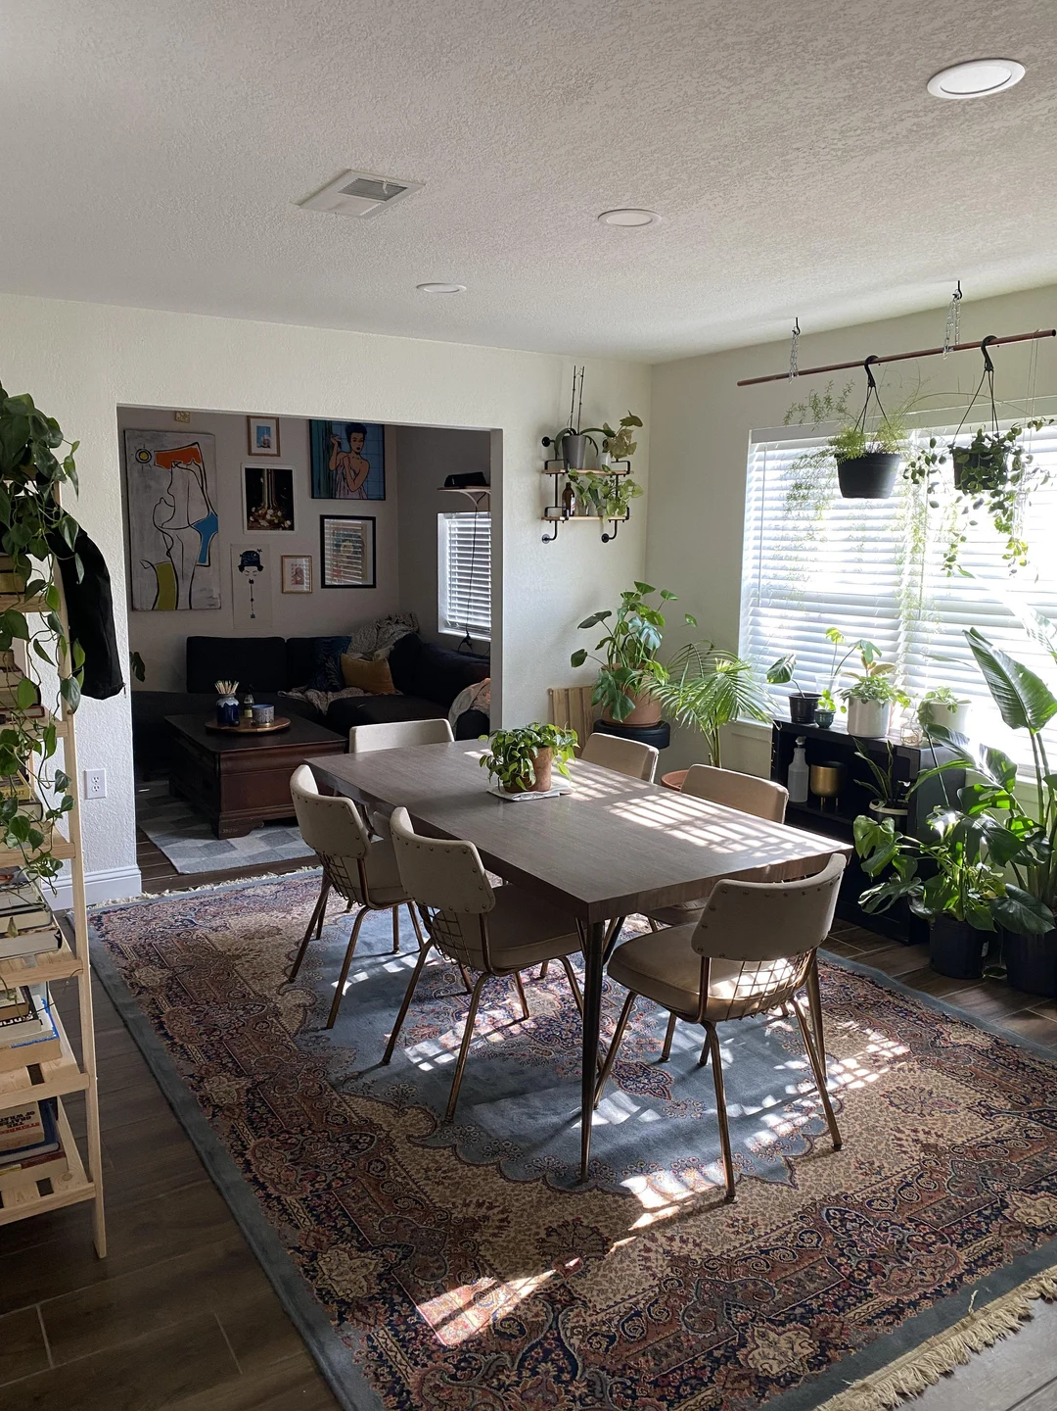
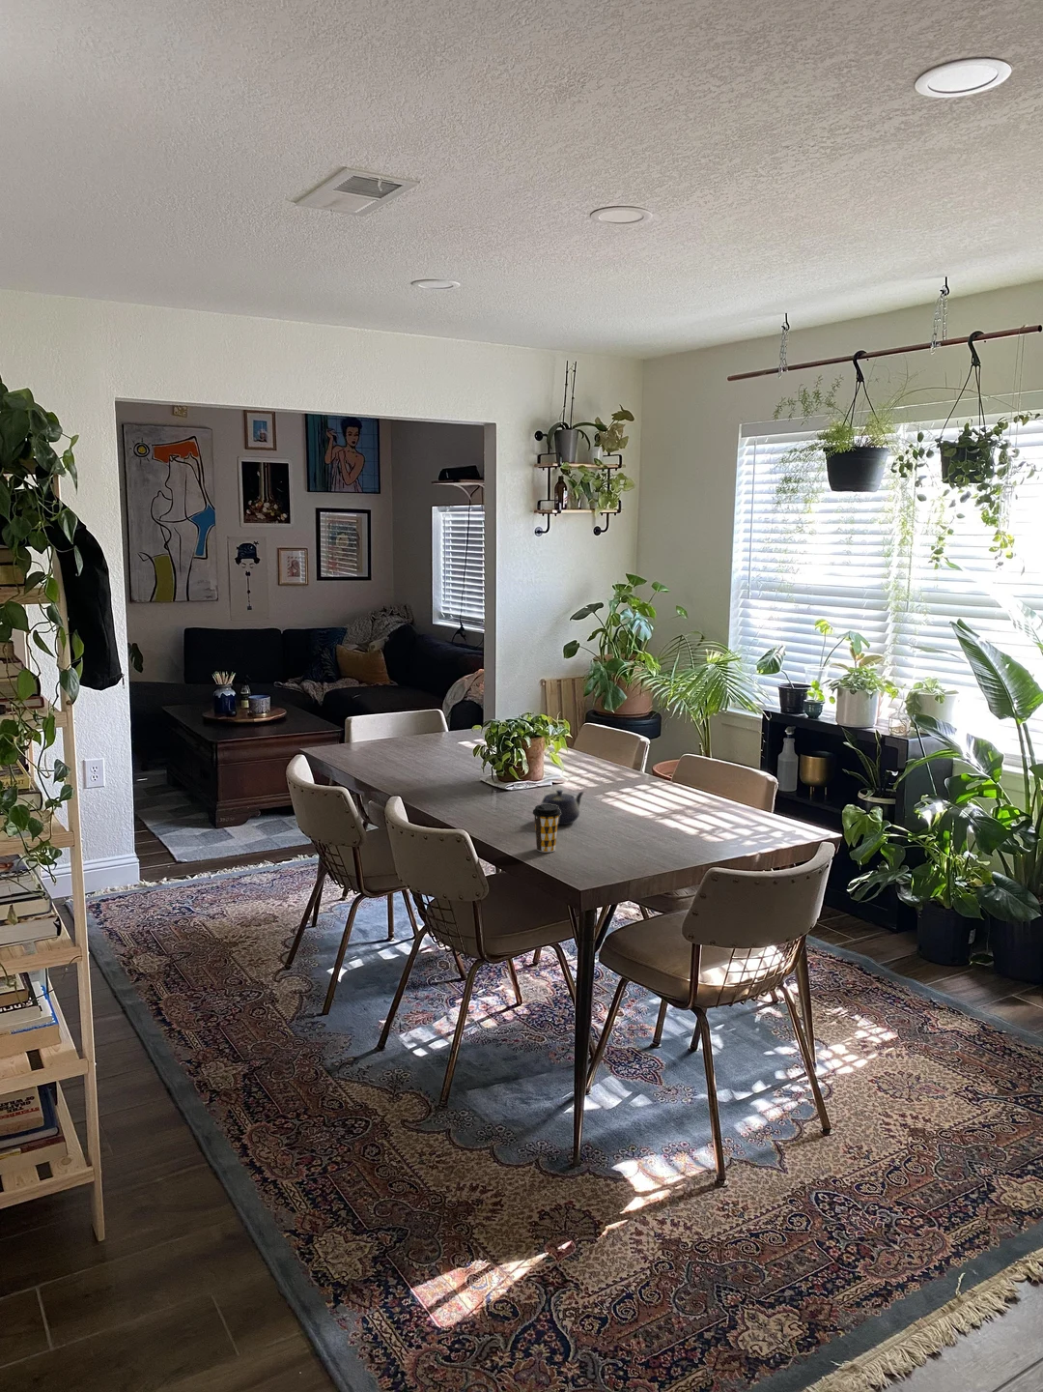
+ teapot [537,789,585,825]
+ coffee cup [532,805,561,854]
